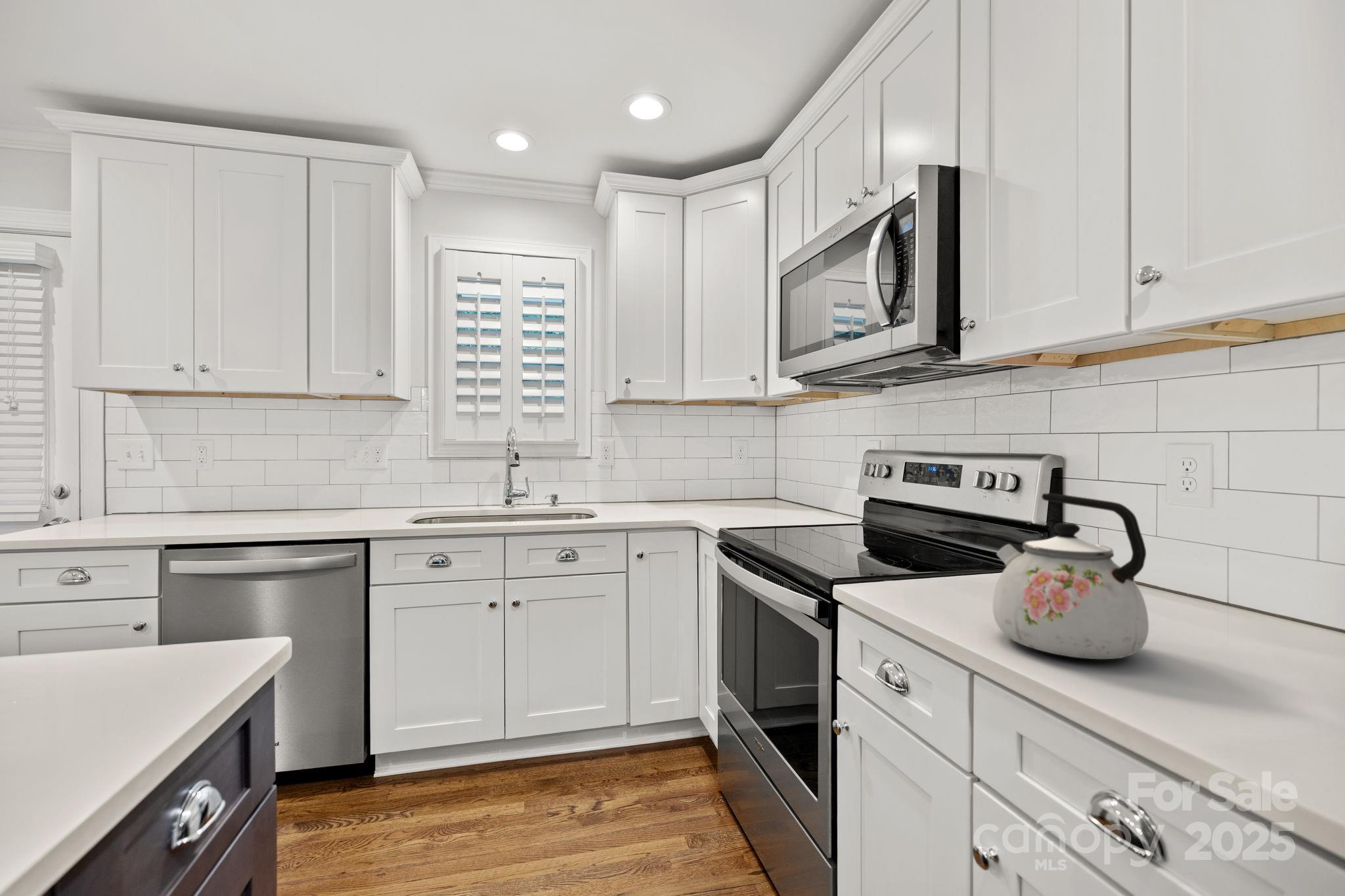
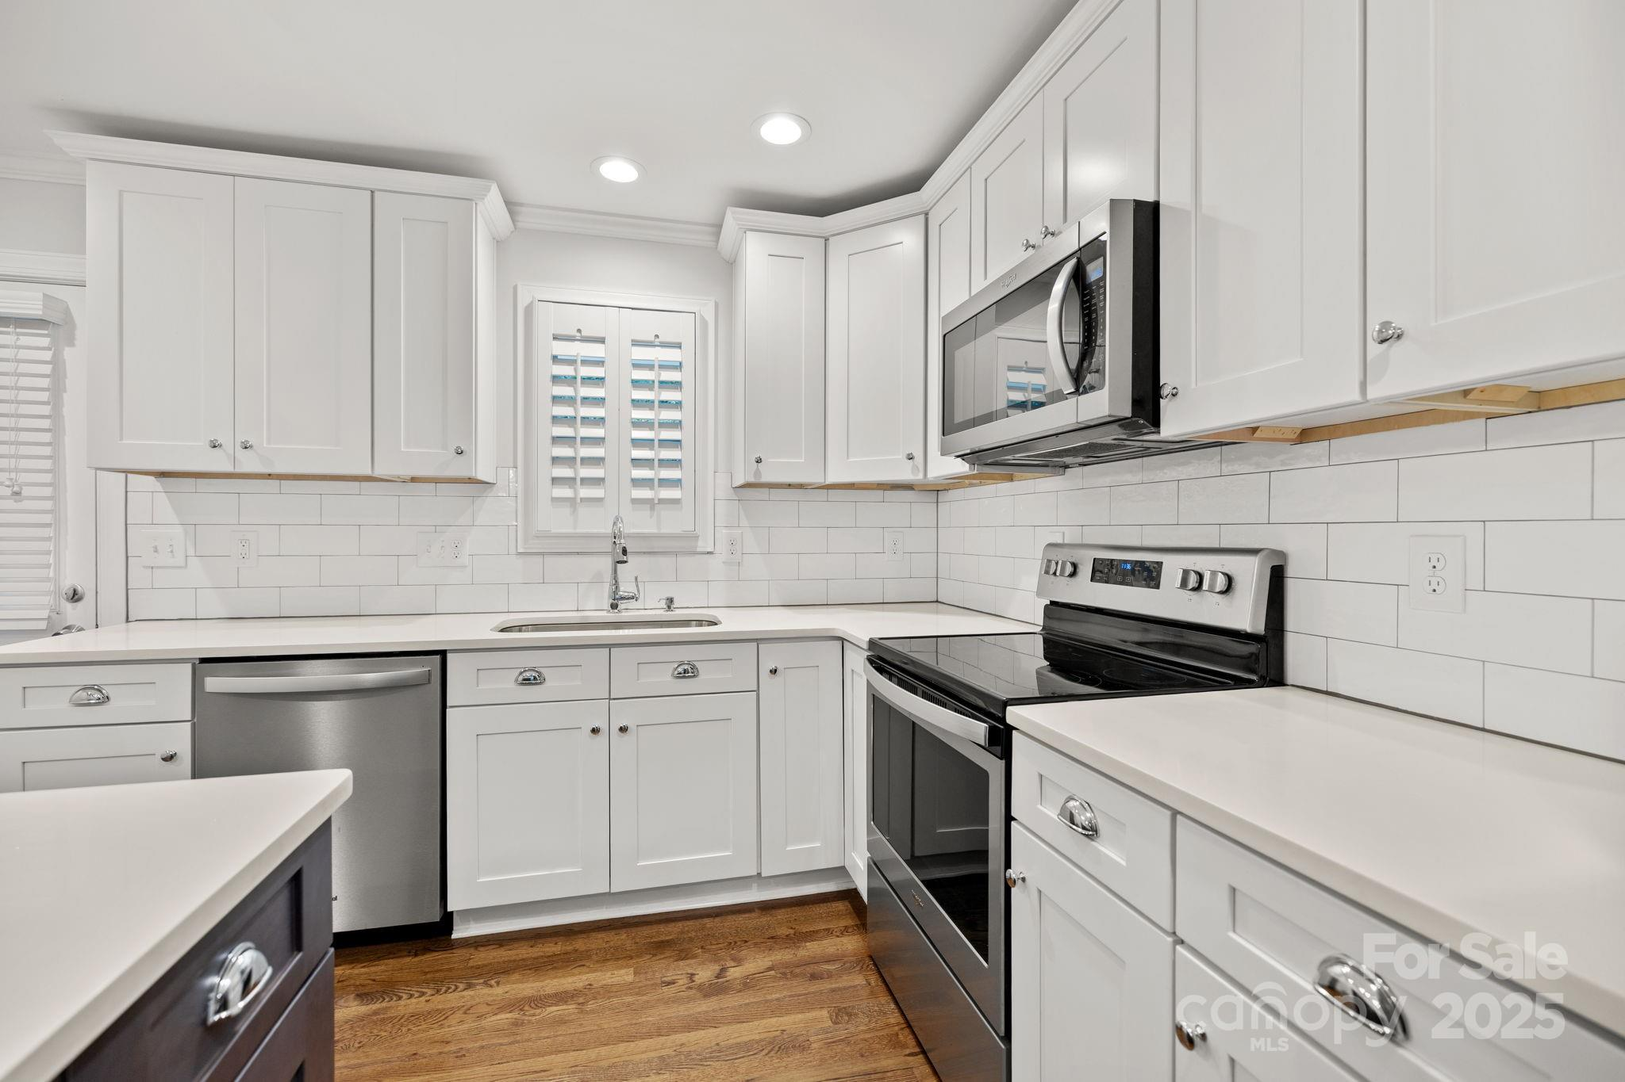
- kettle [992,492,1149,660]
